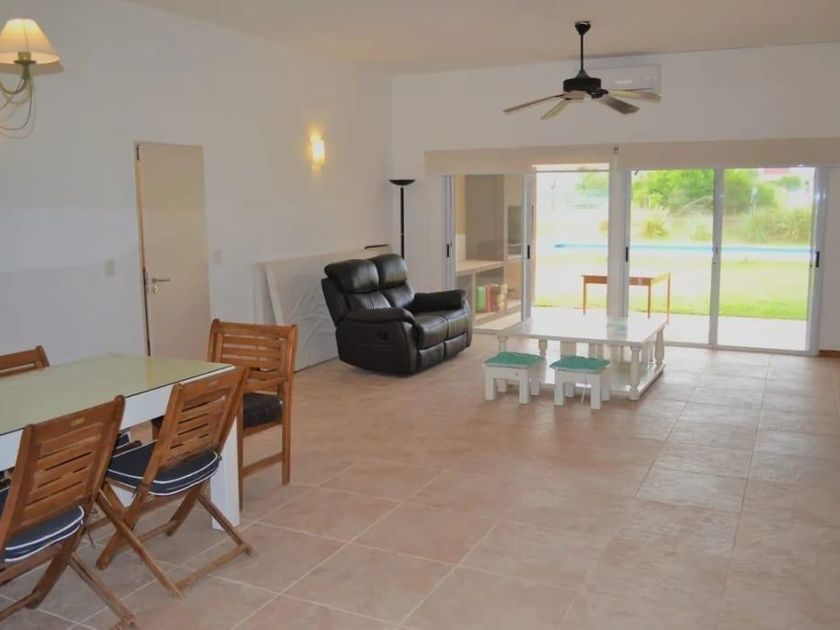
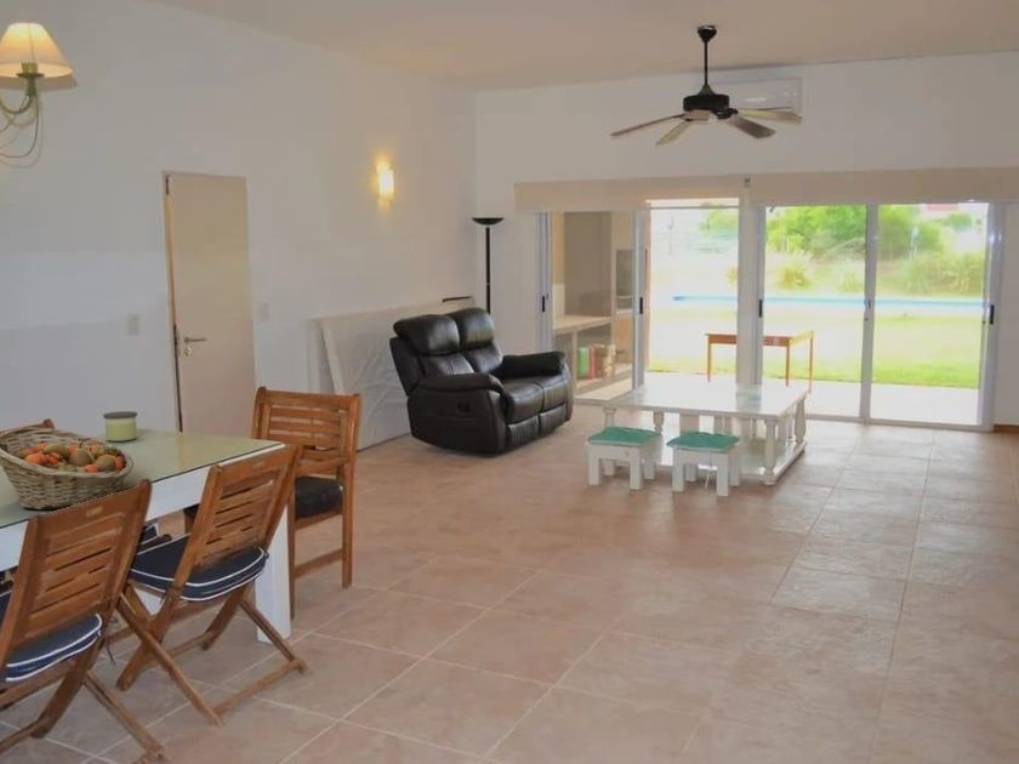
+ fruit basket [0,426,135,511]
+ candle [102,410,138,443]
